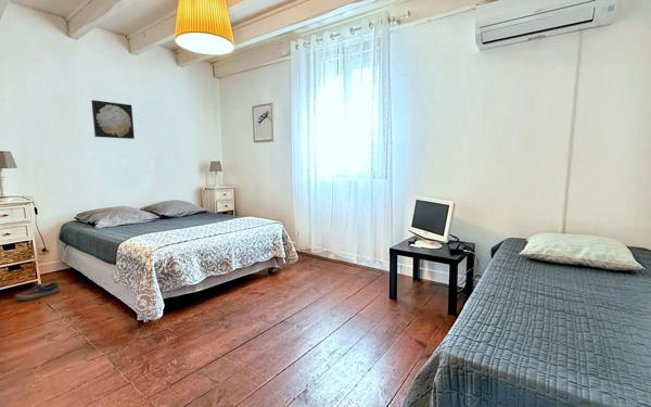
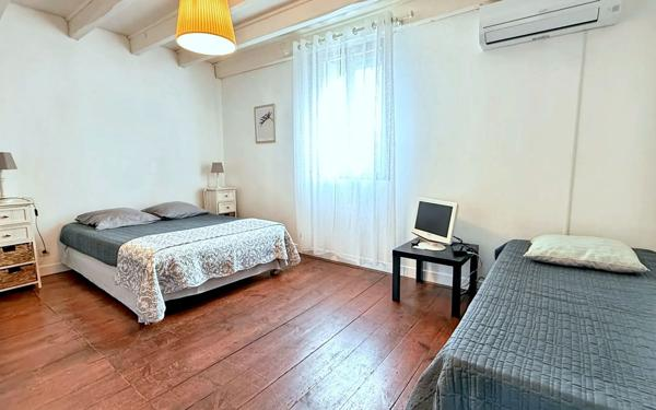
- wall art [91,99,136,140]
- shoe [13,281,61,302]
